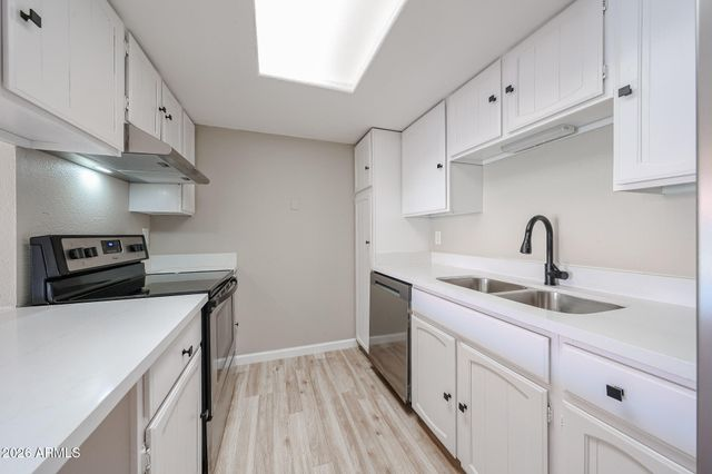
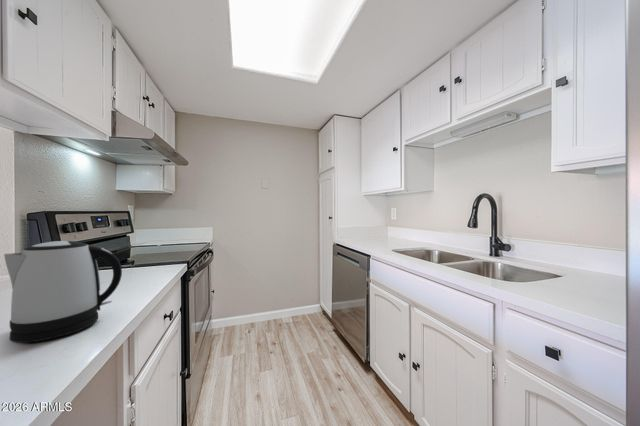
+ kettle [3,240,123,344]
